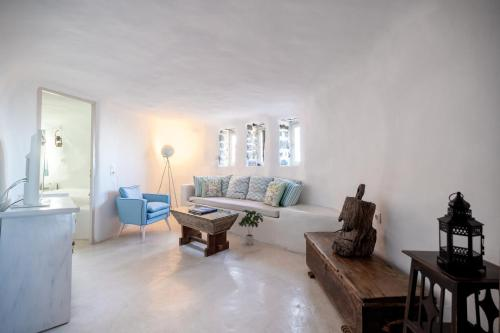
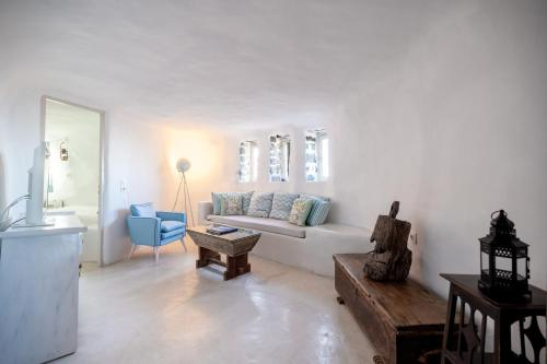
- potted plant [237,209,264,246]
